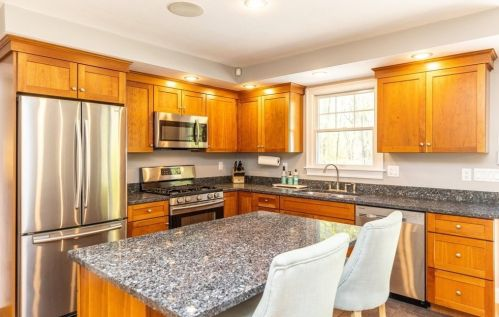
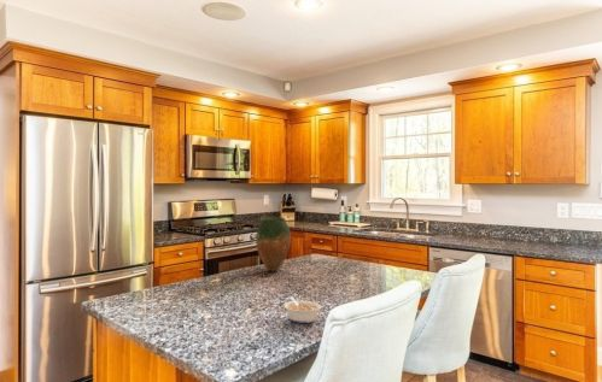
+ vase [255,216,292,272]
+ legume [282,295,322,324]
